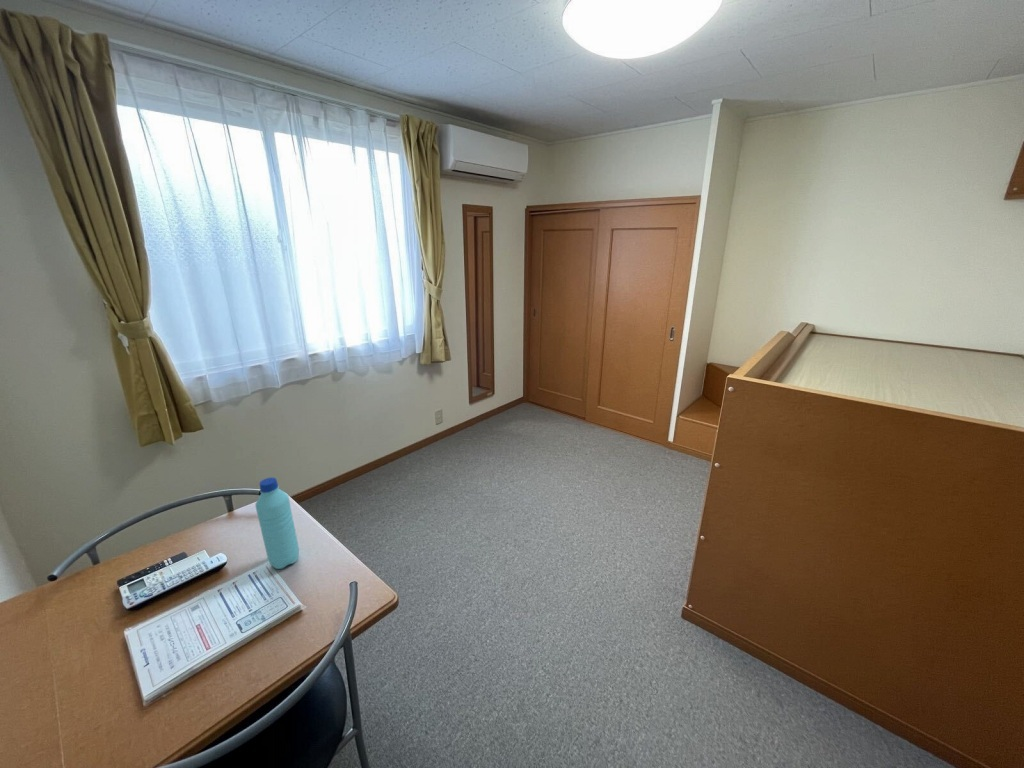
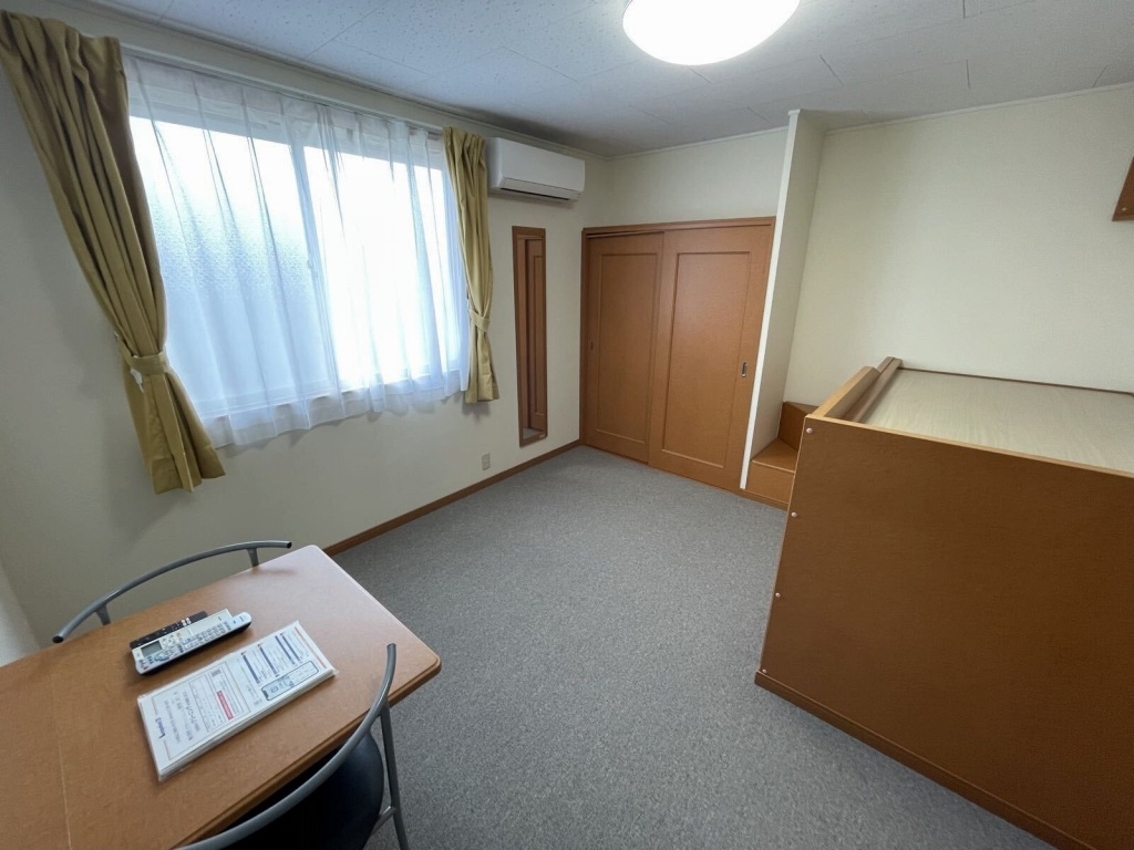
- water bottle [254,477,300,570]
